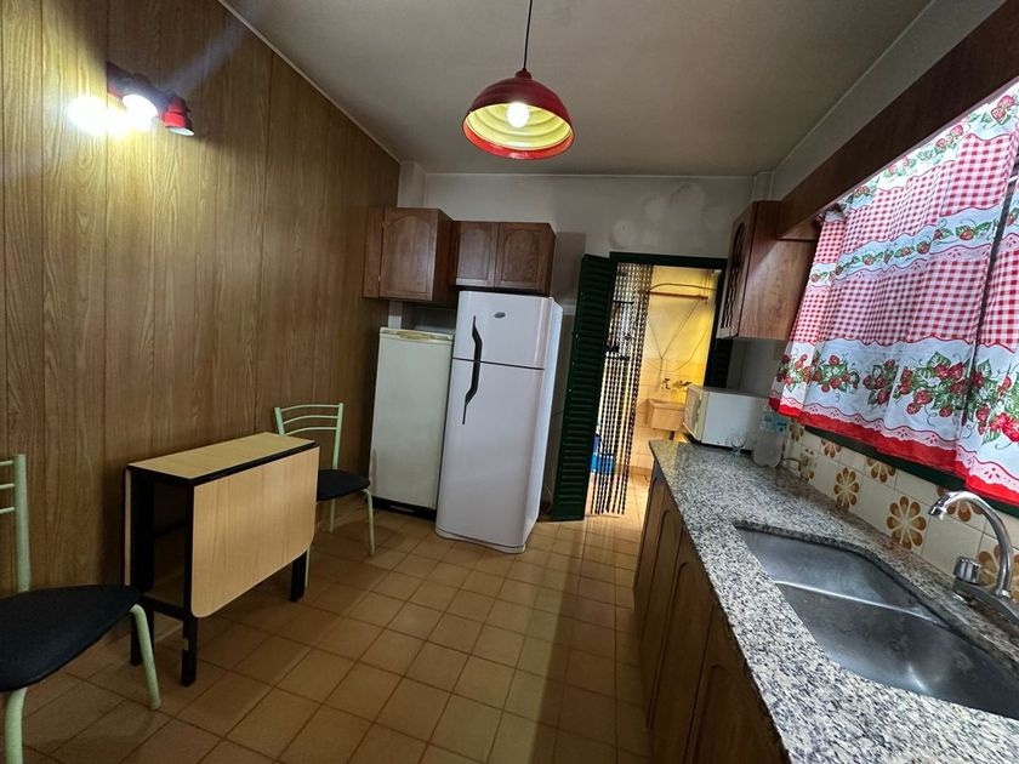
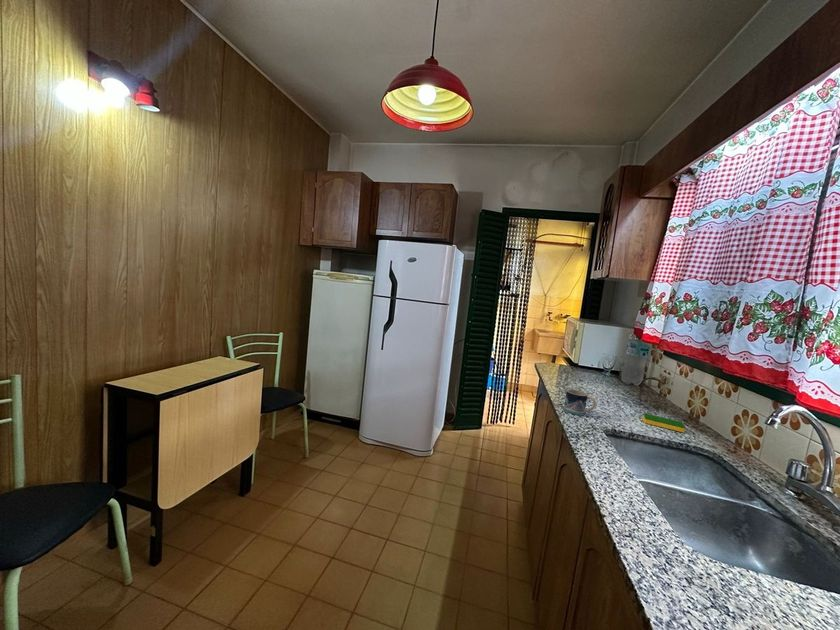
+ dish sponge [642,412,686,433]
+ mug [563,388,597,416]
